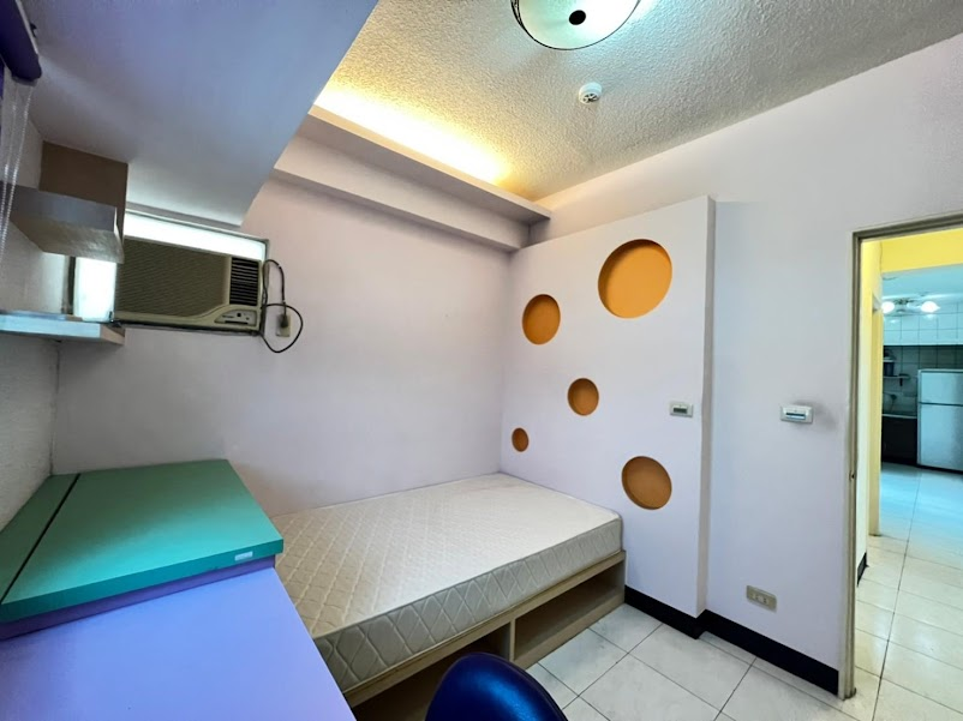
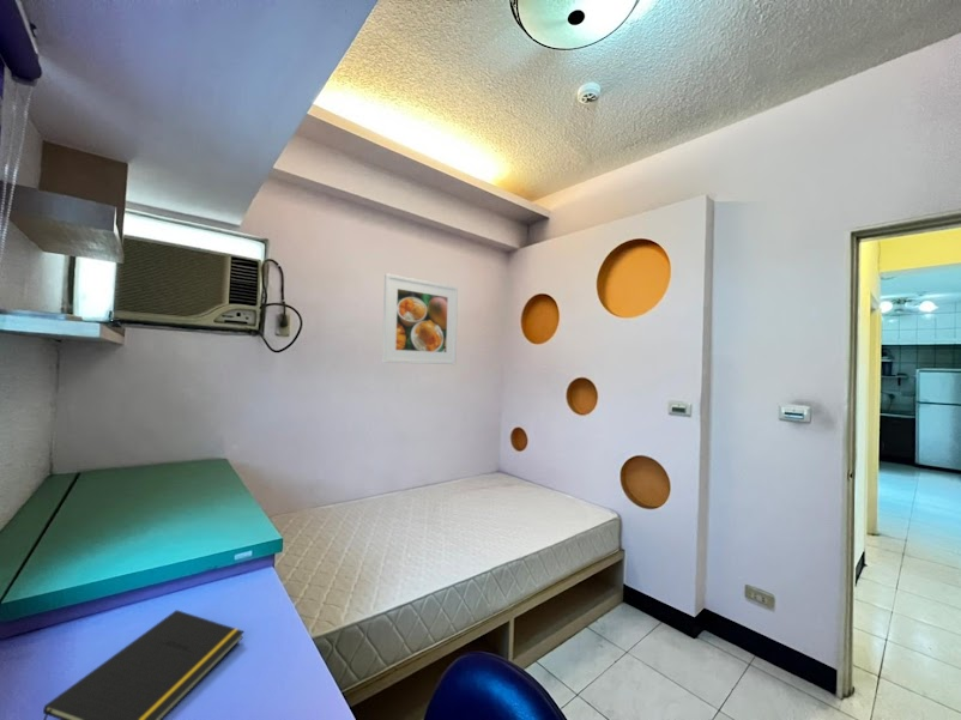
+ notepad [42,609,246,720]
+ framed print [381,272,459,365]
